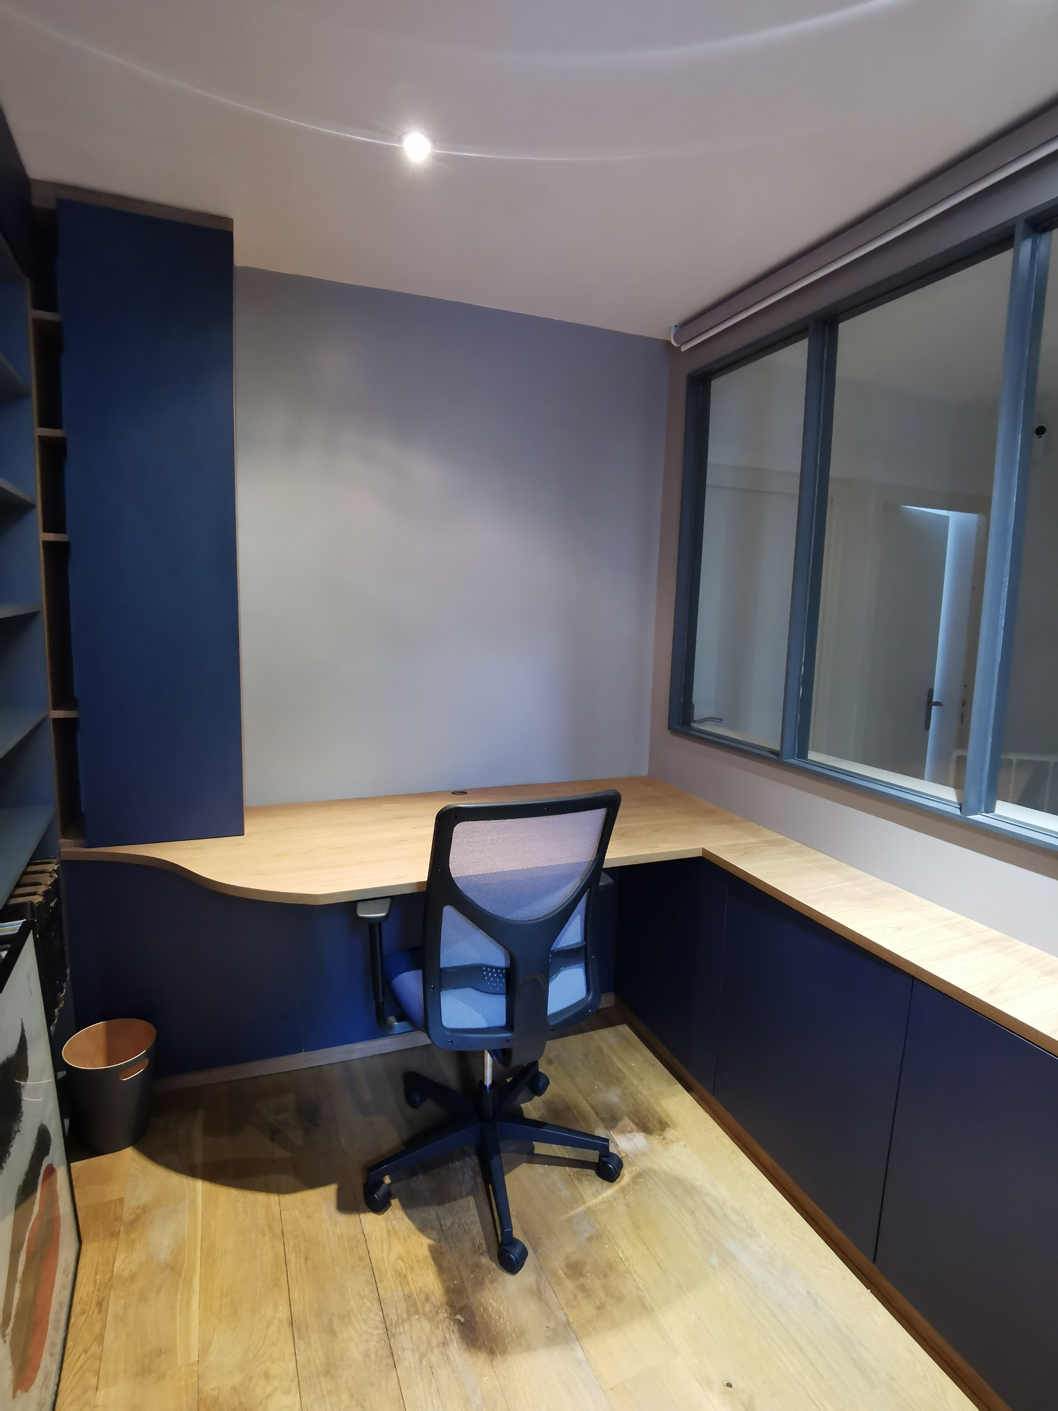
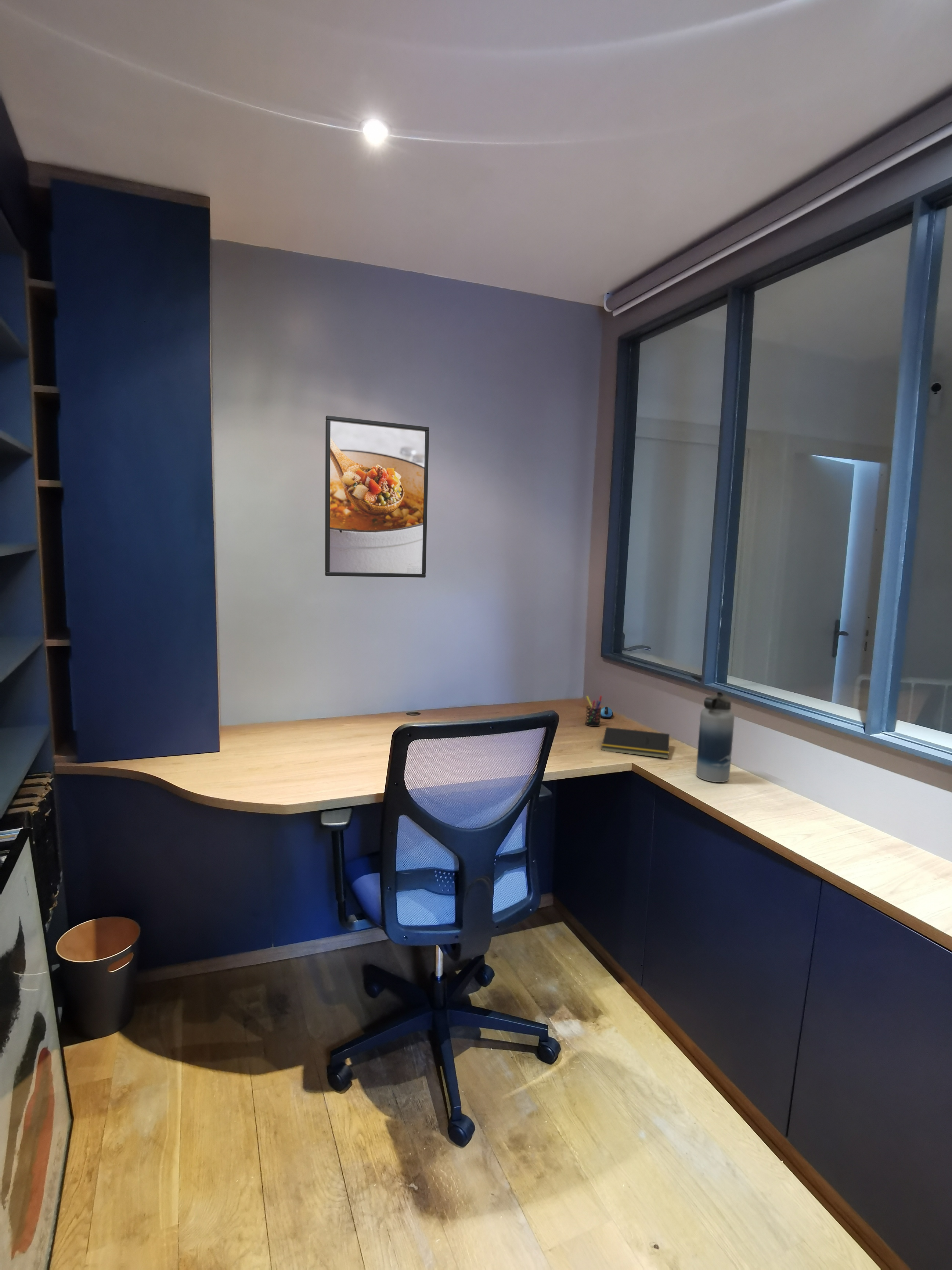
+ pen holder [585,695,602,727]
+ computer mouse [600,706,614,719]
+ water bottle [696,691,735,783]
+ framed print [325,415,429,578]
+ notepad [601,727,670,759]
